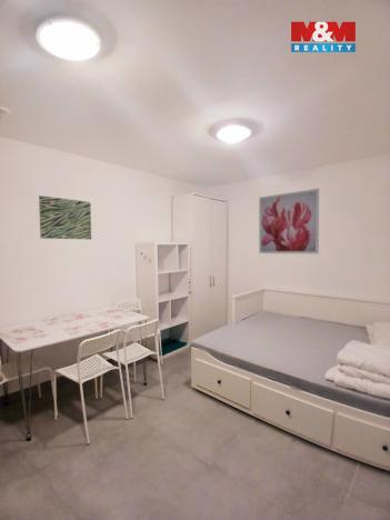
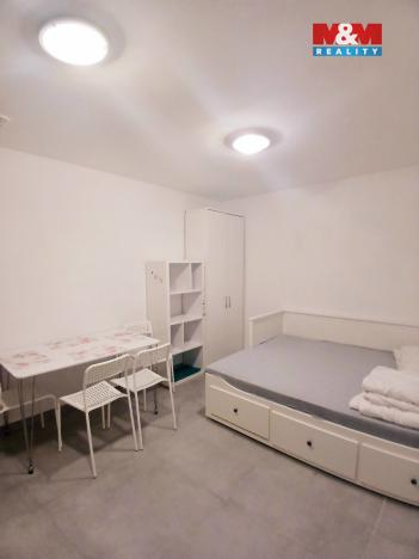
- wall art [38,194,92,240]
- wall art [258,188,320,254]
